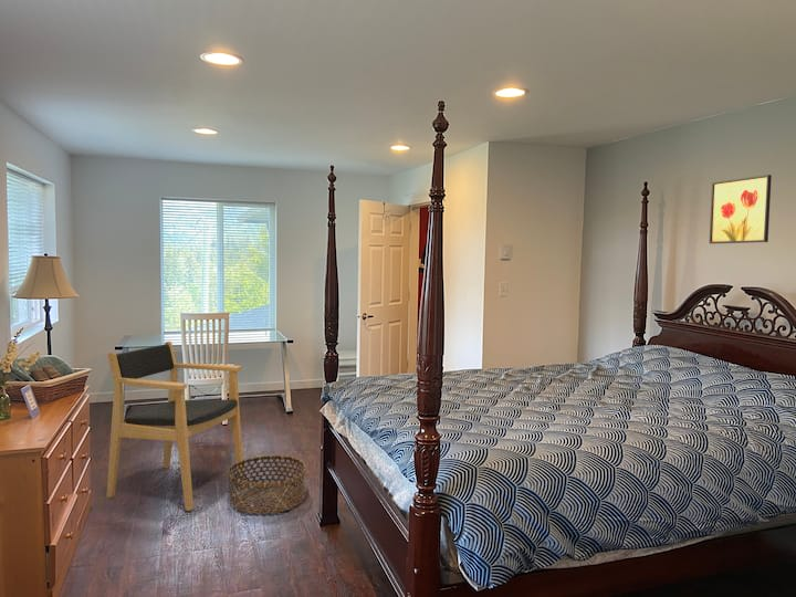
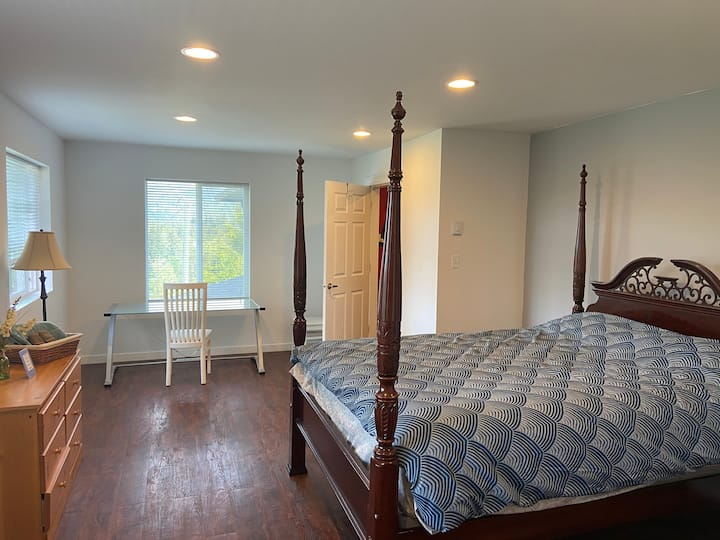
- wall art [709,174,773,244]
- armchair [105,341,244,512]
- basket [227,454,306,515]
